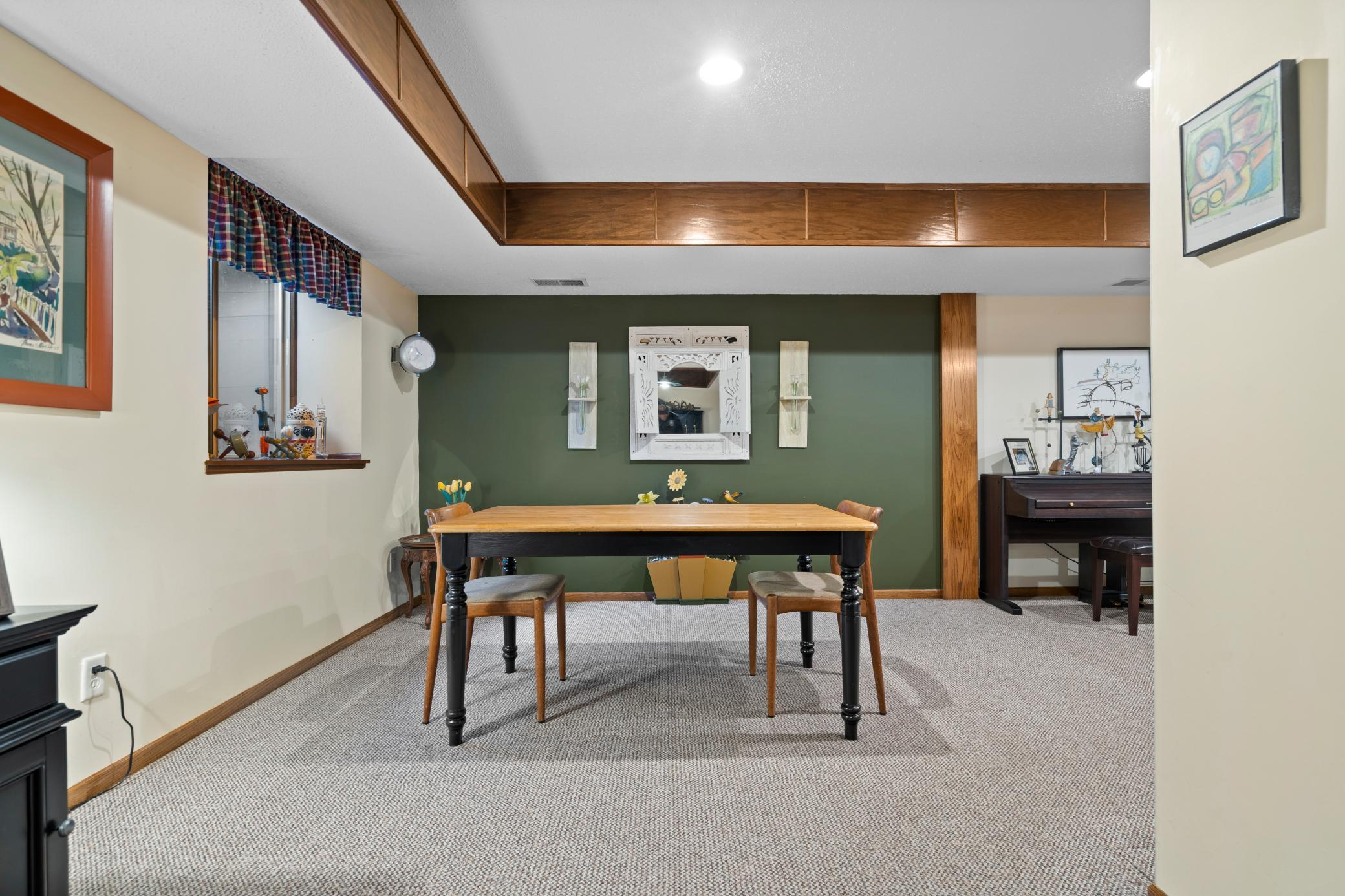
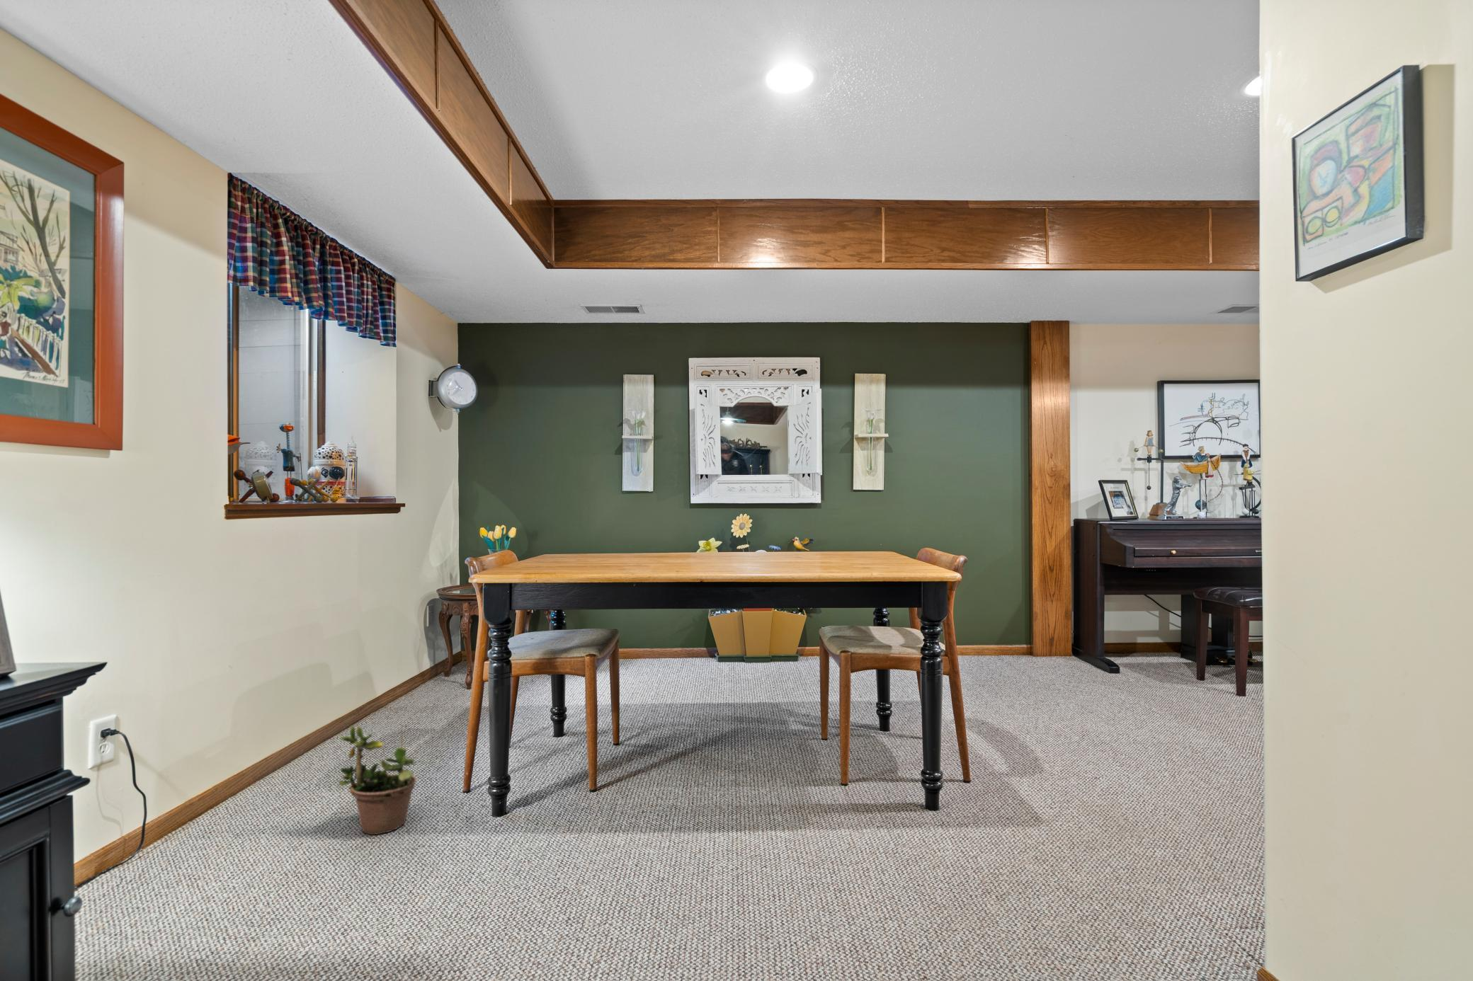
+ potted plant [336,715,417,835]
